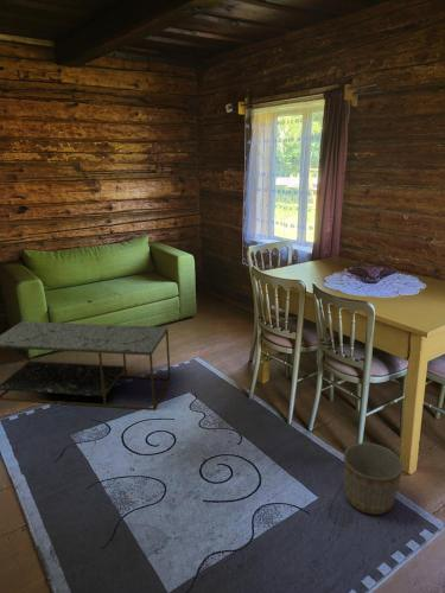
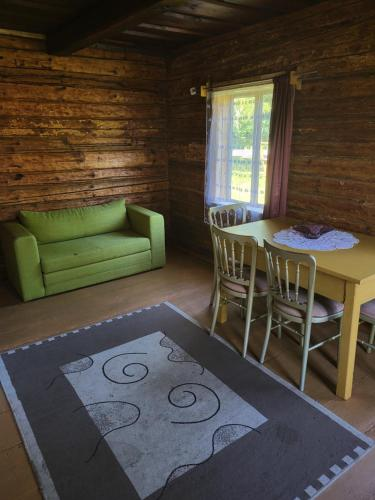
- coffee table [0,320,172,412]
- planter [343,441,403,516]
